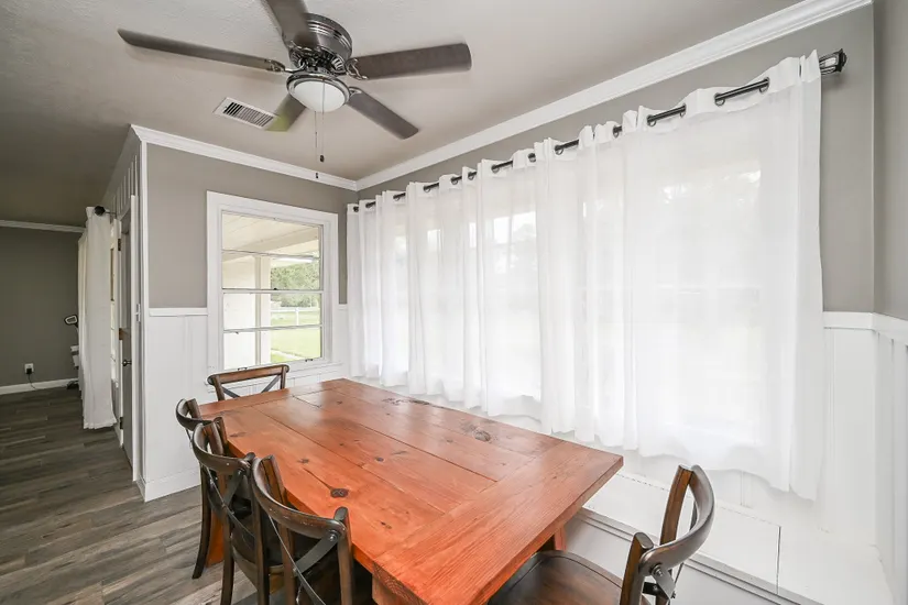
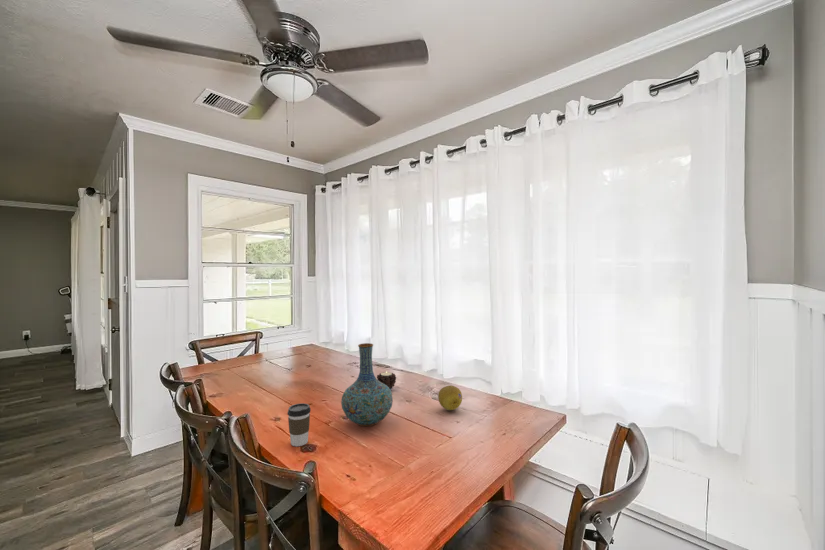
+ coffee cup [286,402,312,447]
+ fruit [437,384,463,411]
+ vase [340,342,394,427]
+ candle [376,370,397,390]
